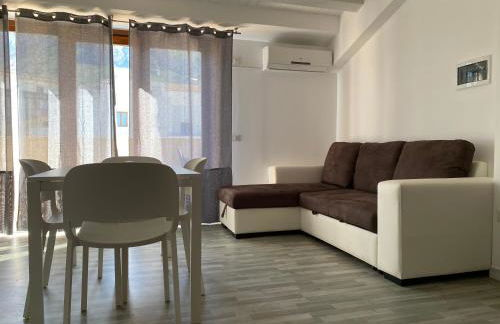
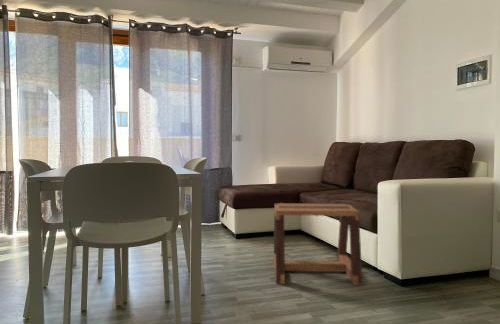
+ stool [273,202,364,286]
